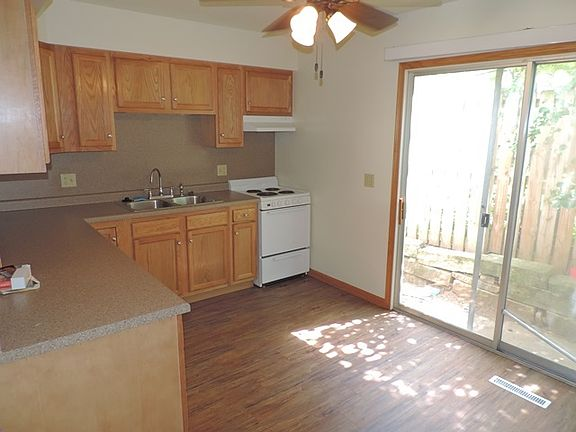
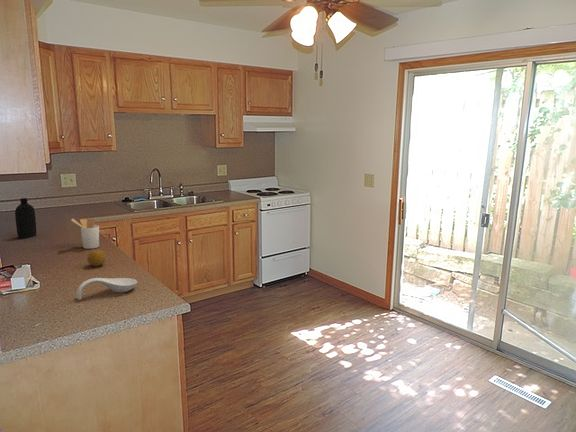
+ bottle [14,197,37,240]
+ utensil holder [70,217,100,250]
+ spoon rest [76,277,138,301]
+ fruit [86,249,107,267]
